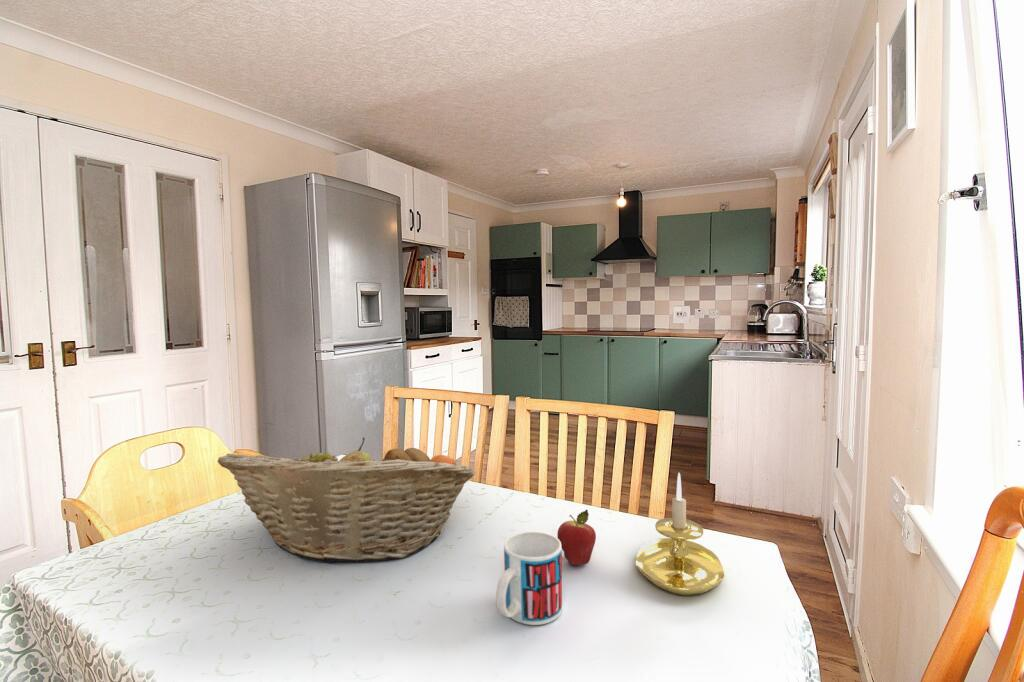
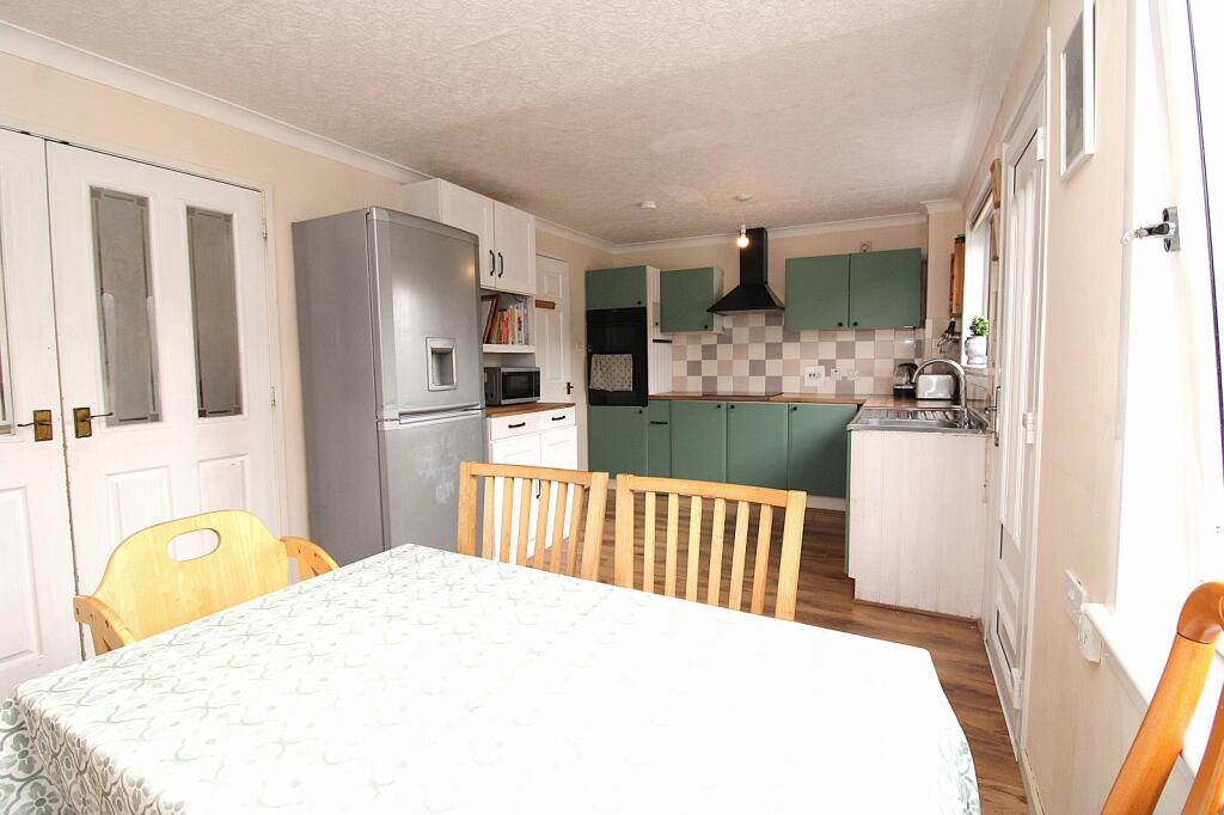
- mug [495,531,563,626]
- candle holder [635,472,725,597]
- fruit basket [217,436,476,564]
- fruit [556,509,597,567]
